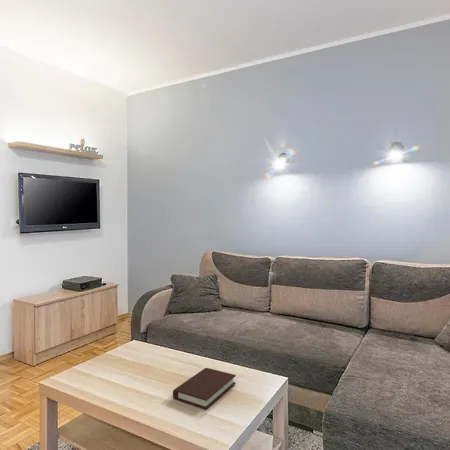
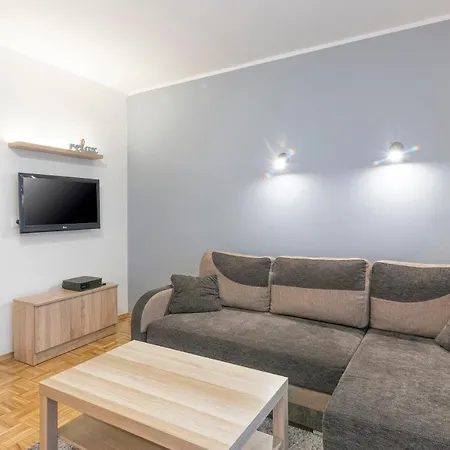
- book [172,367,237,410]
